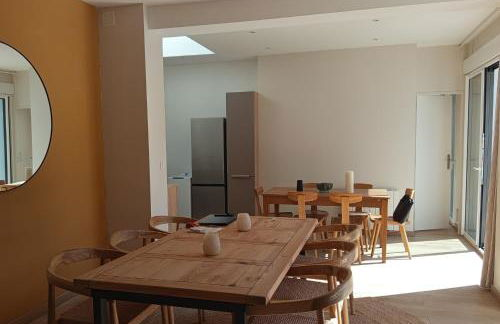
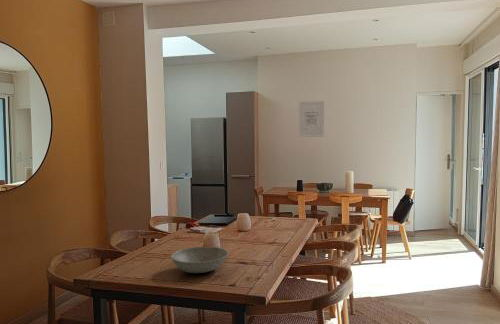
+ wall art [298,100,325,138]
+ bowl [170,246,229,274]
